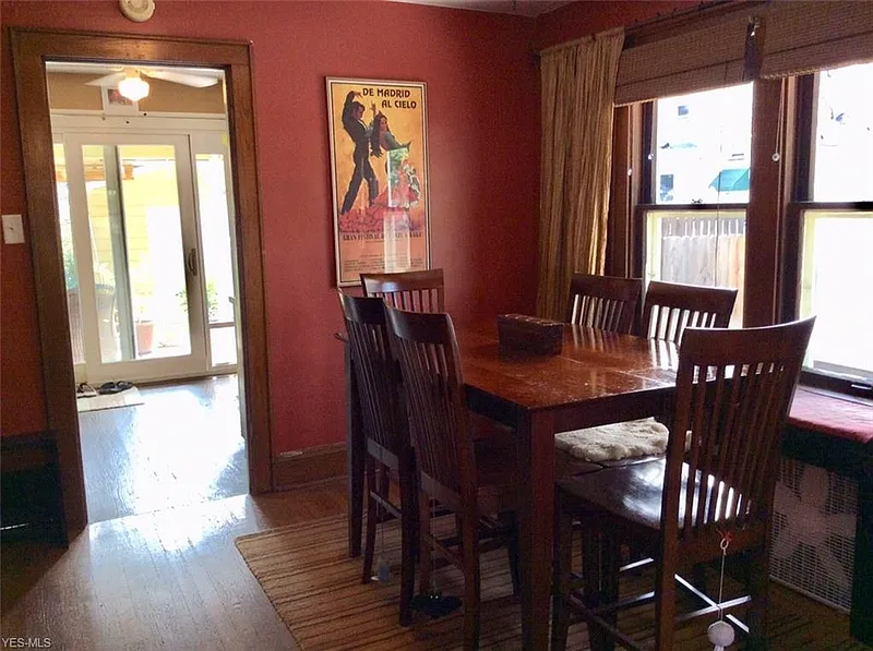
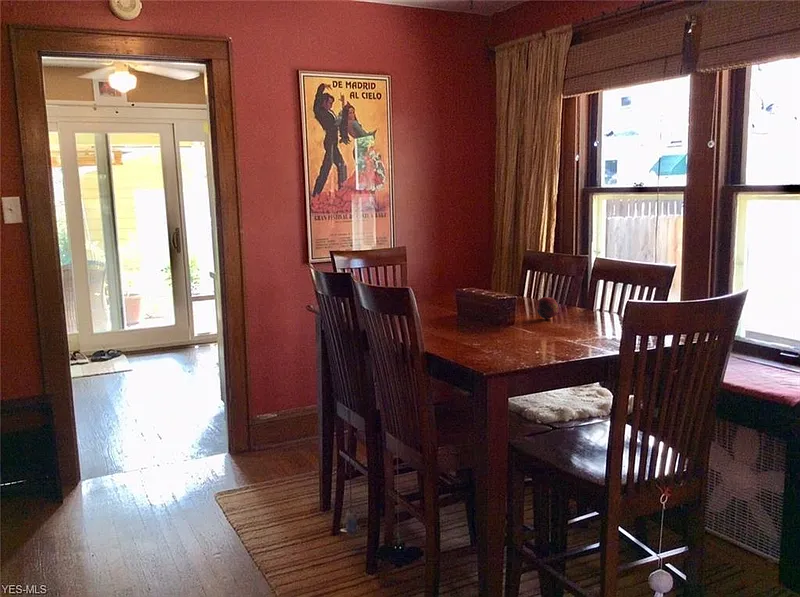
+ fruit [536,296,560,320]
